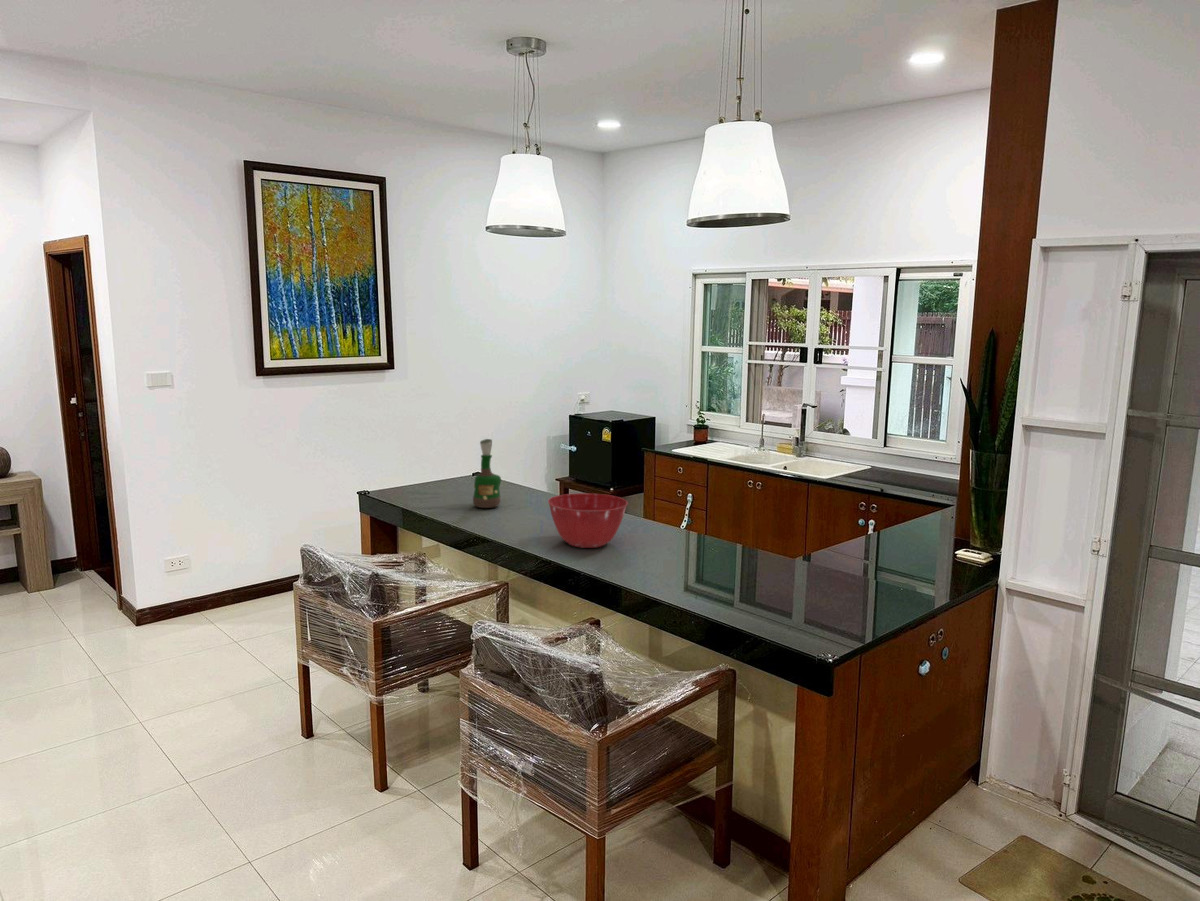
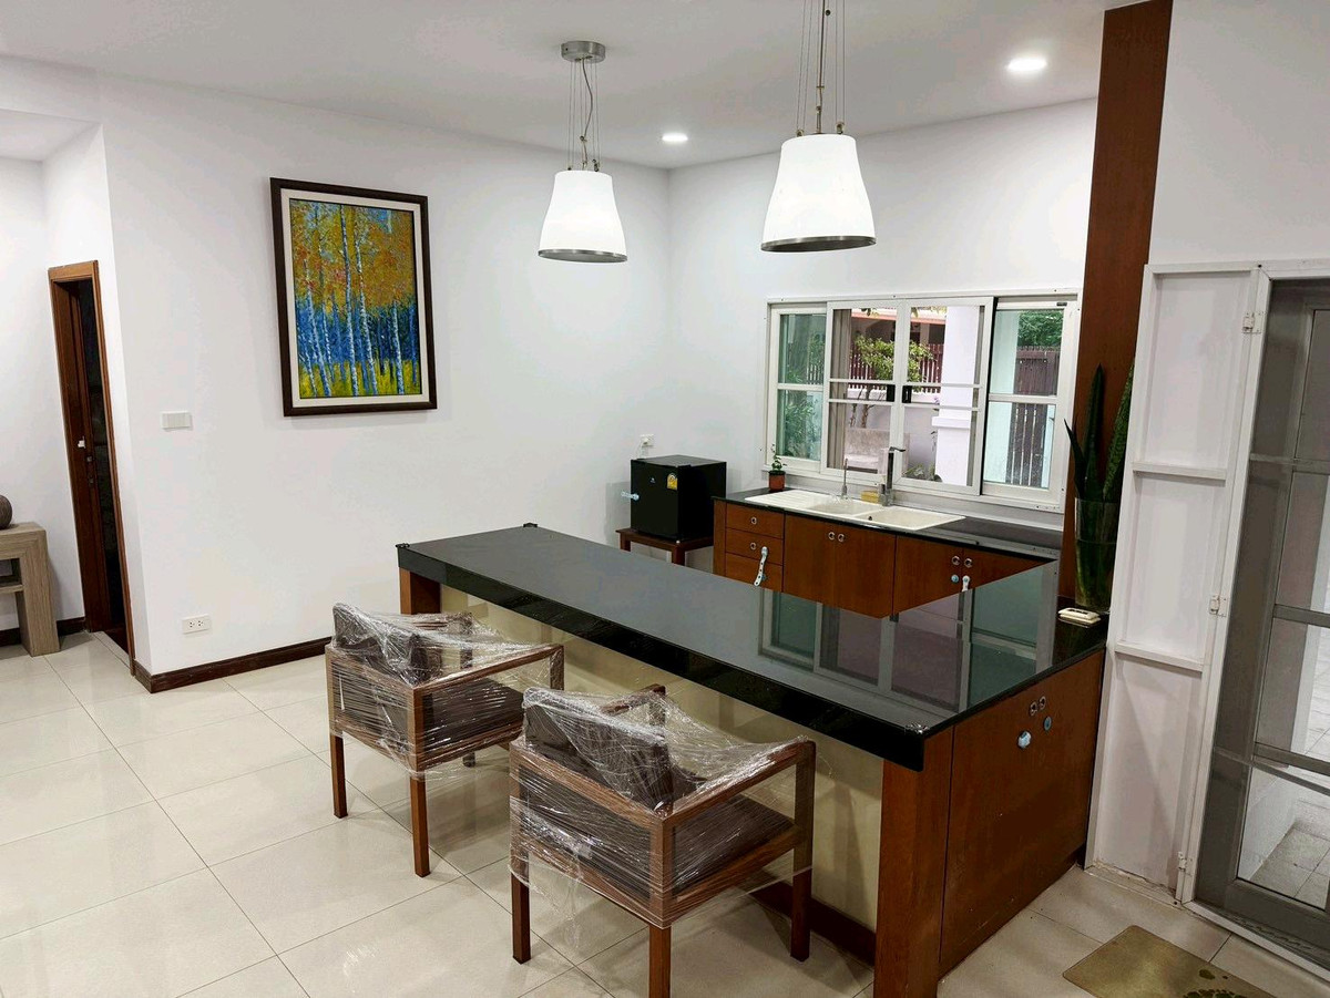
- mixing bowl [547,492,629,549]
- grog bottle [472,438,502,509]
